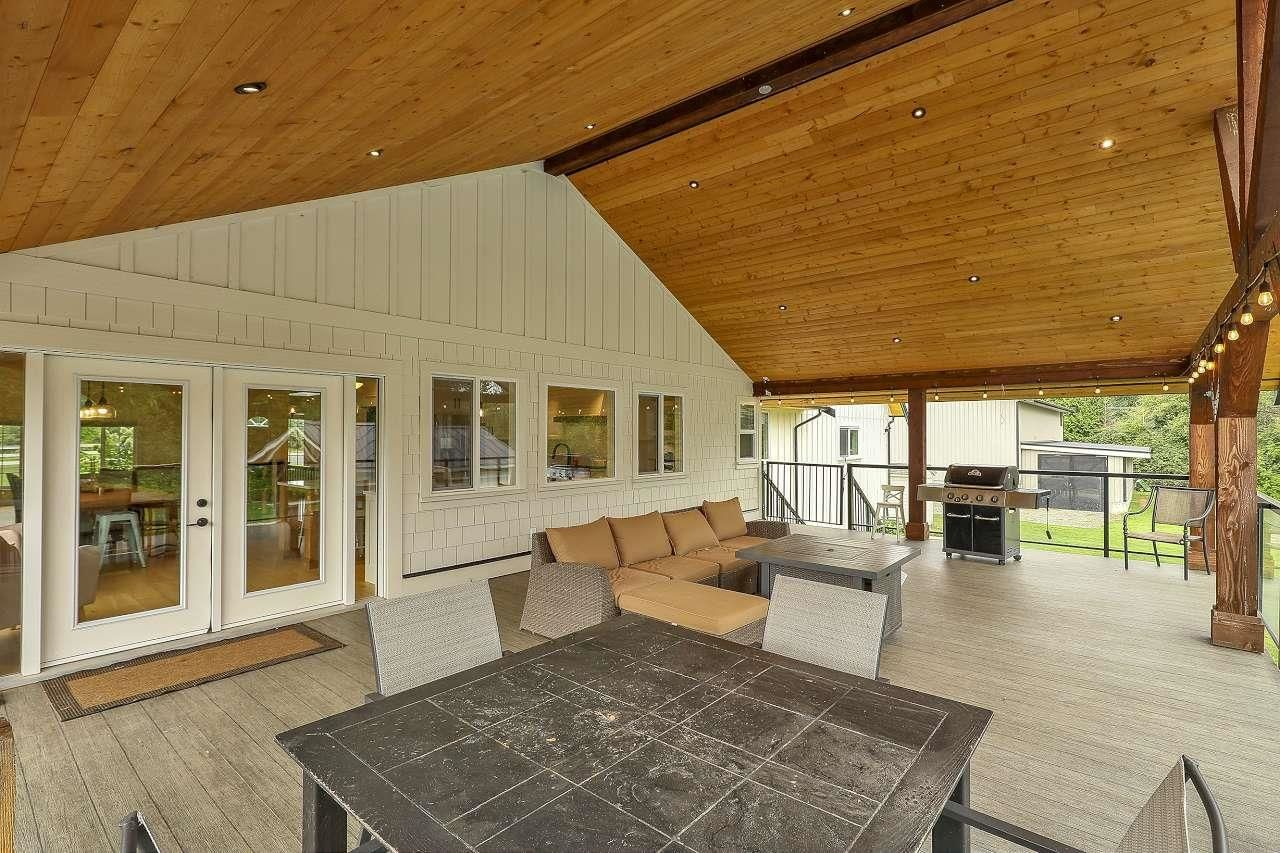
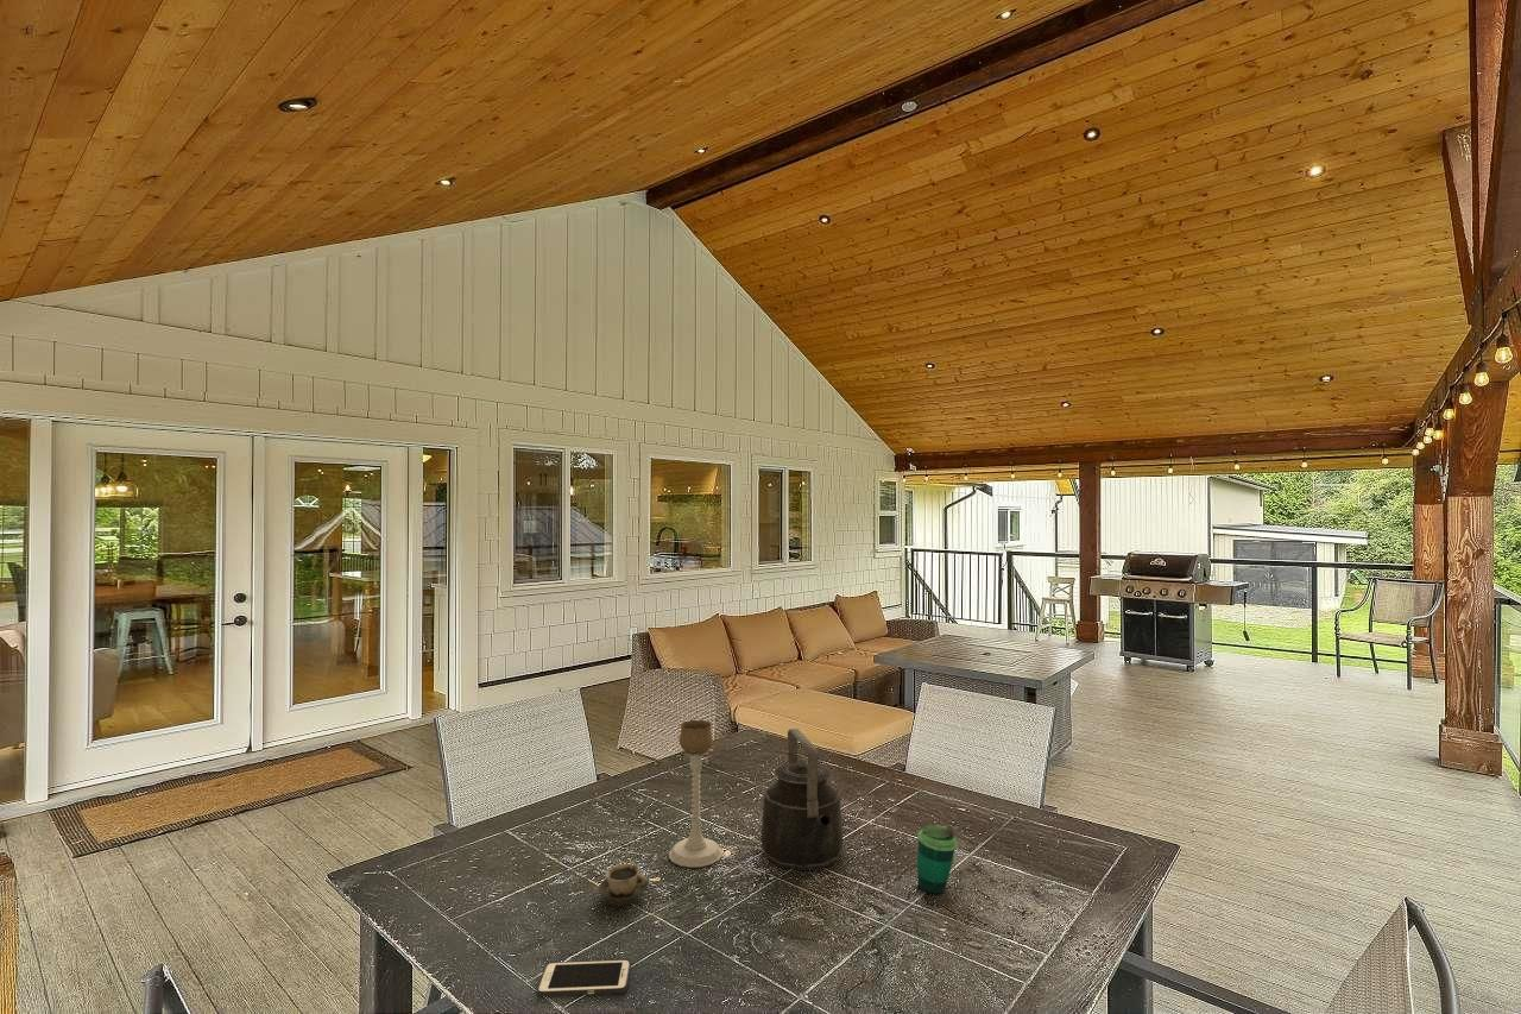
+ cup [598,863,649,907]
+ cup [916,824,958,895]
+ candle holder [668,719,724,869]
+ cell phone [536,958,632,997]
+ kettle [760,728,844,871]
